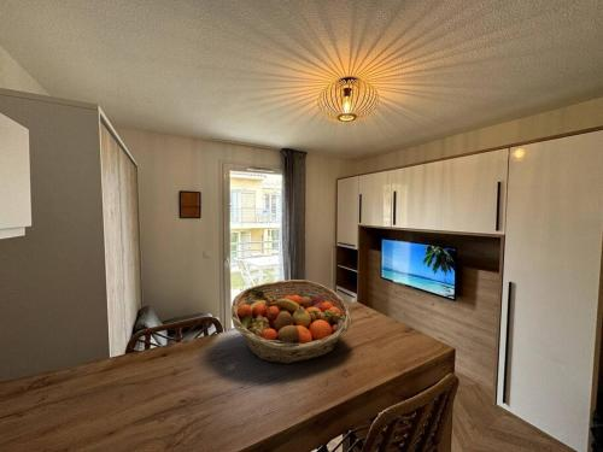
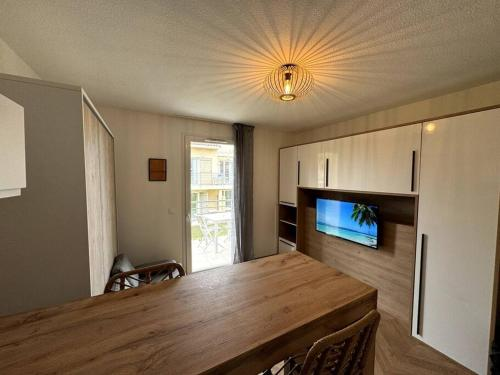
- fruit basket [229,278,353,365]
